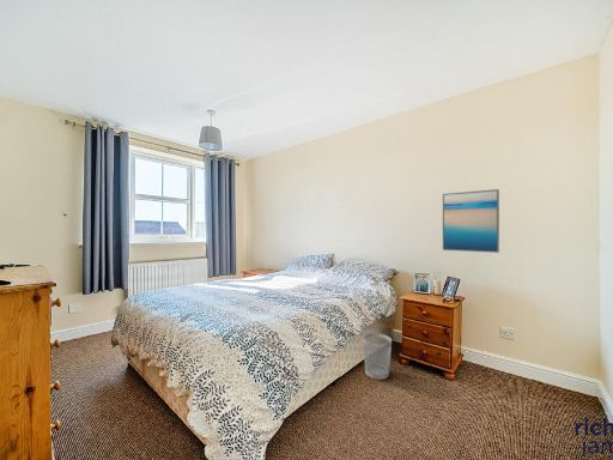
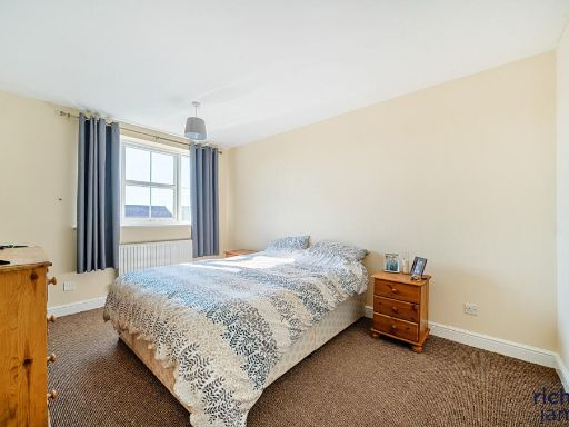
- wastebasket [362,332,393,381]
- wall art [442,188,500,254]
